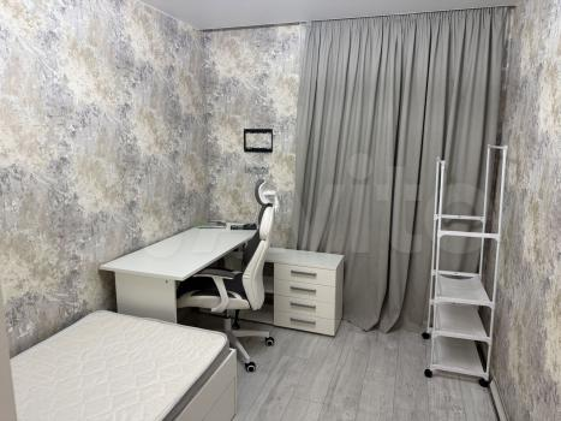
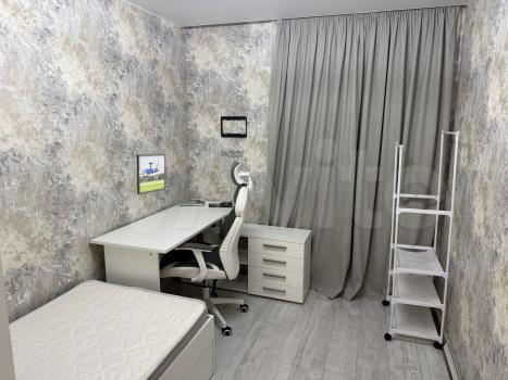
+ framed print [136,153,166,195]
